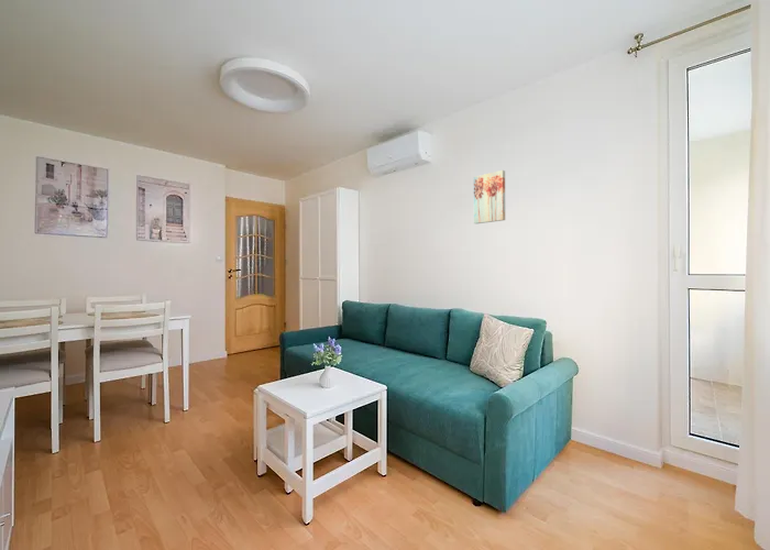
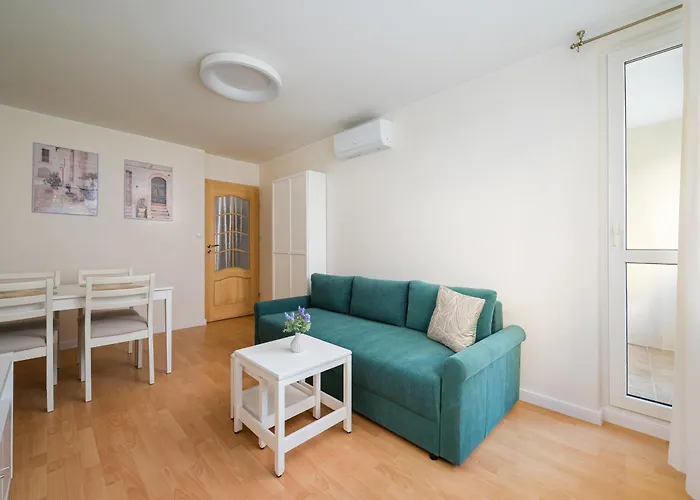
- wall art [473,169,506,224]
